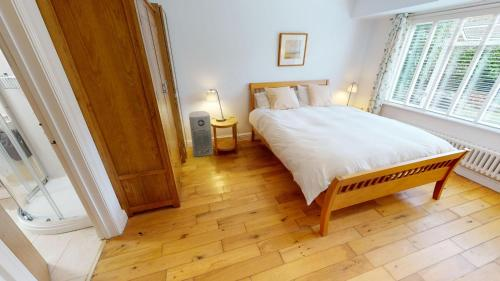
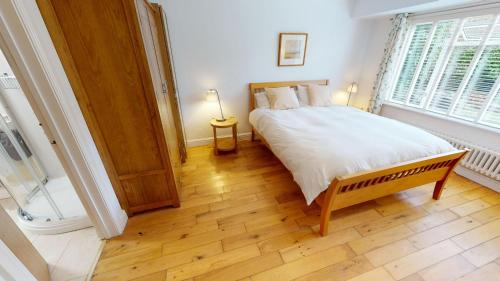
- air purifier [188,110,214,157]
